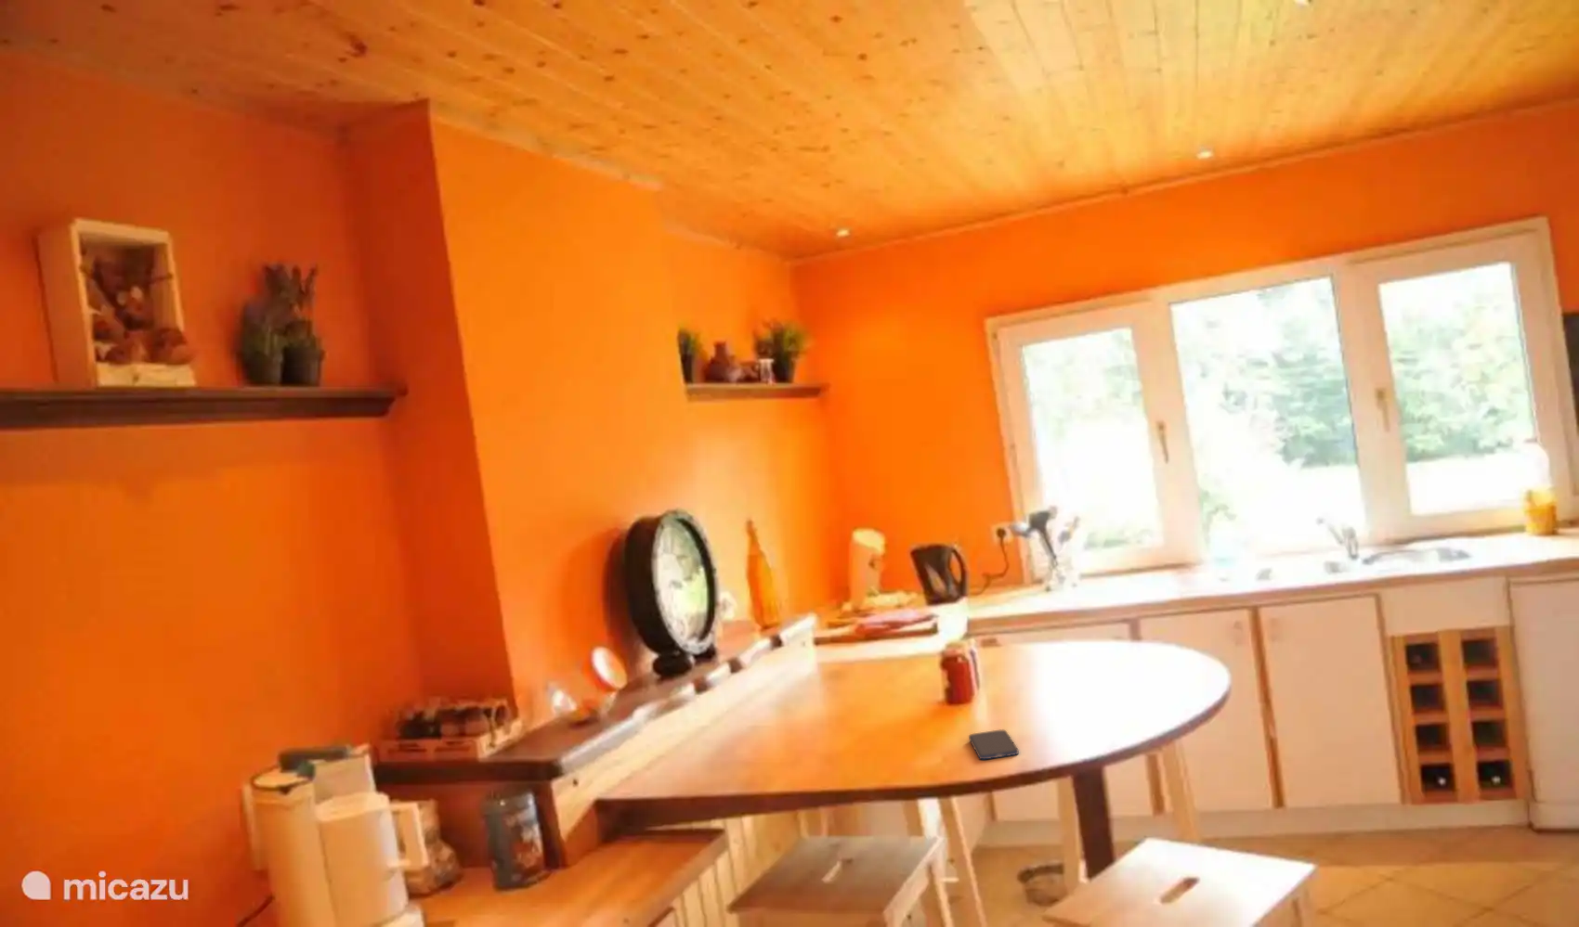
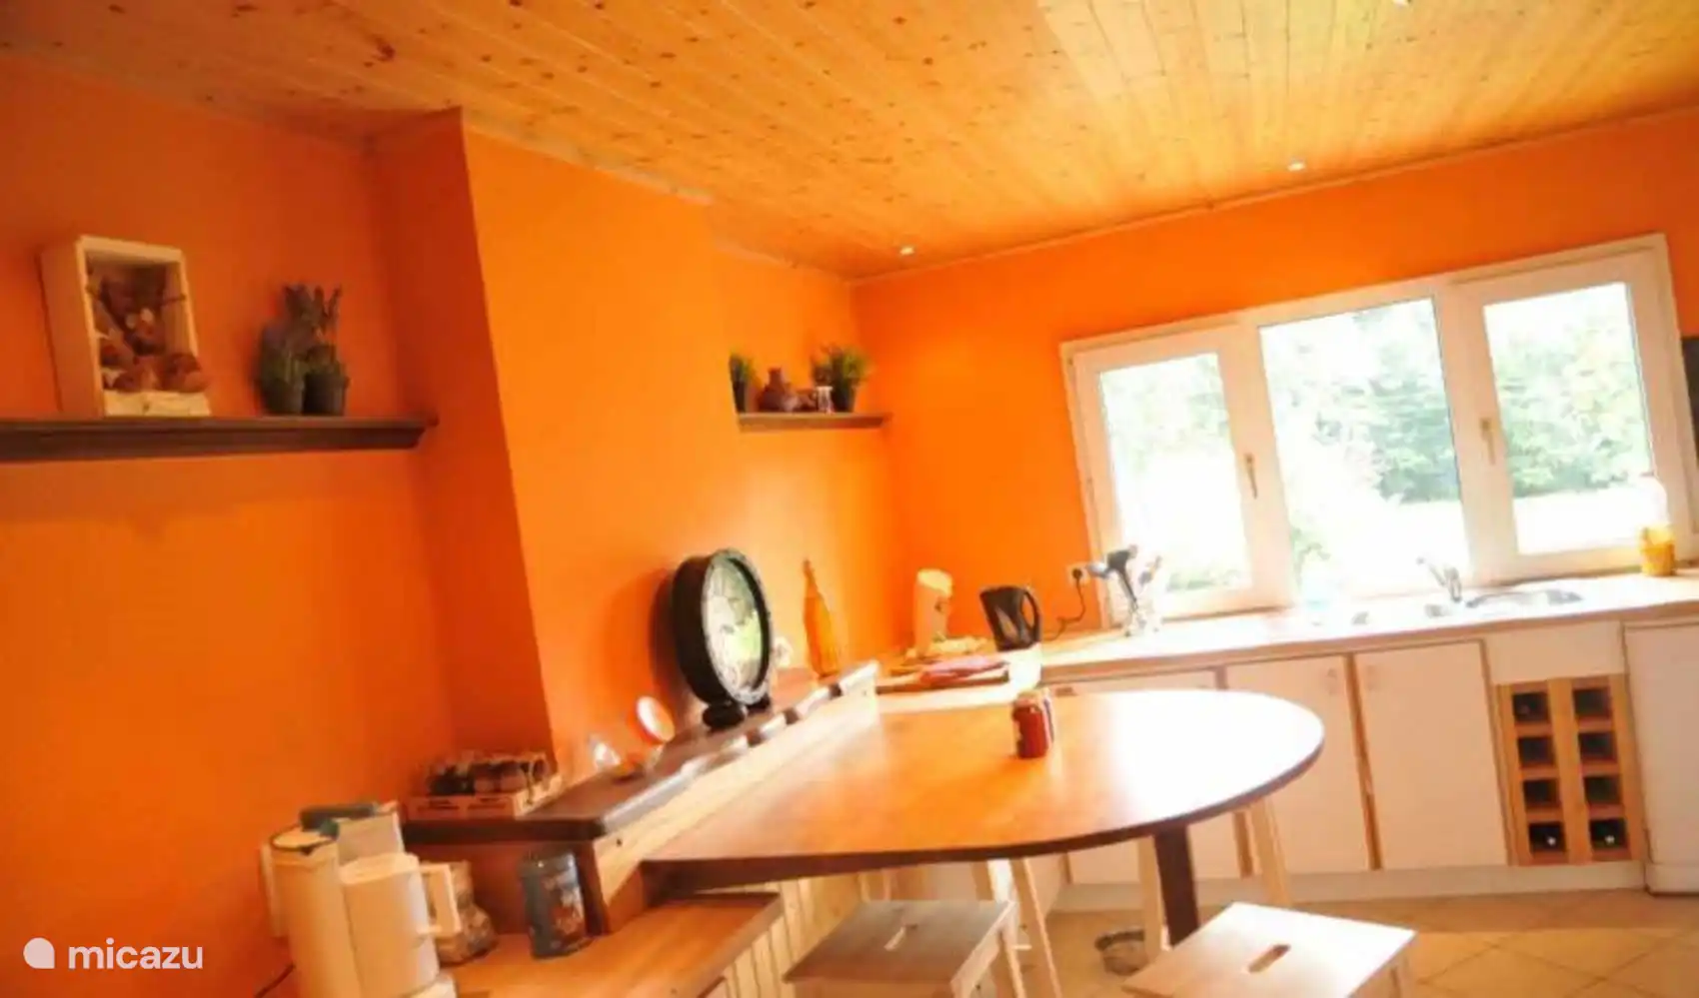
- smartphone [968,728,1020,760]
